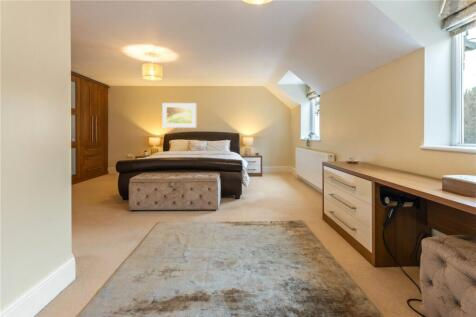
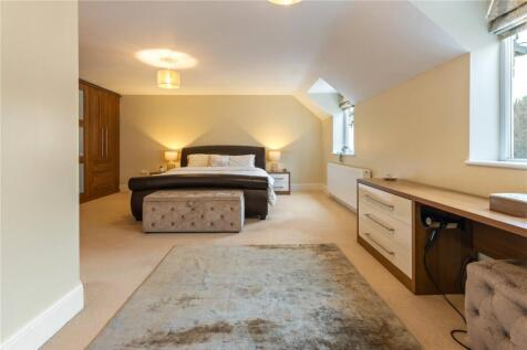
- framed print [161,102,197,129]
